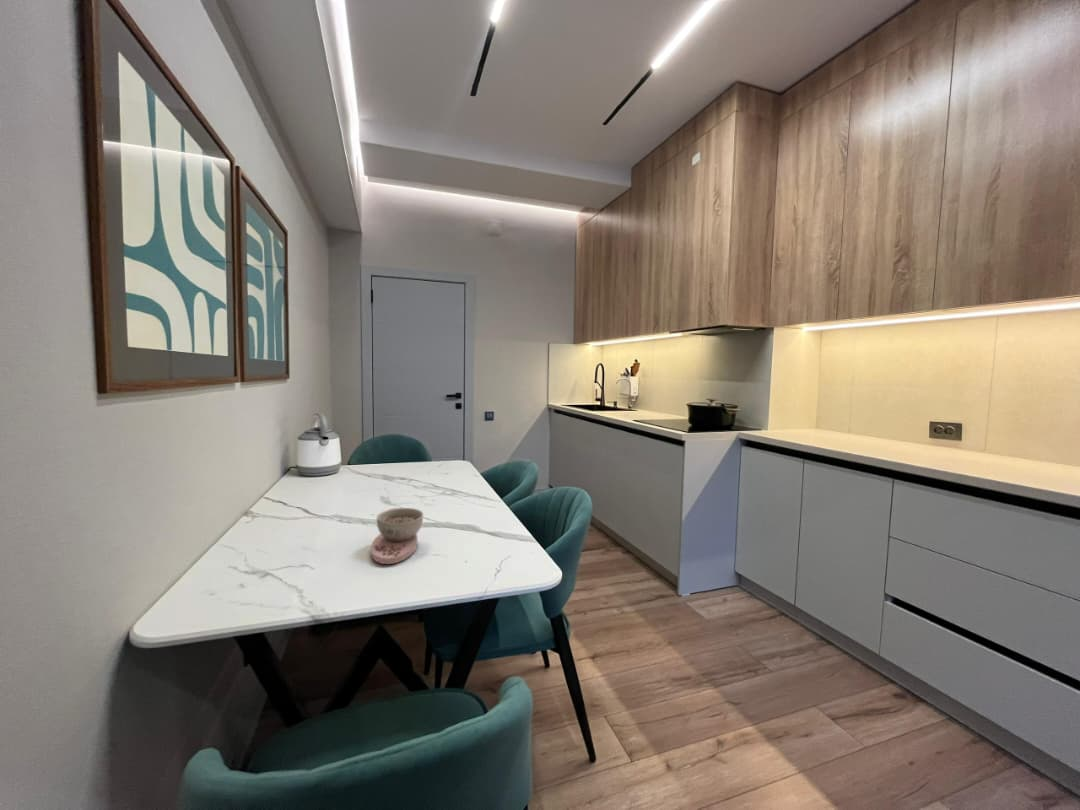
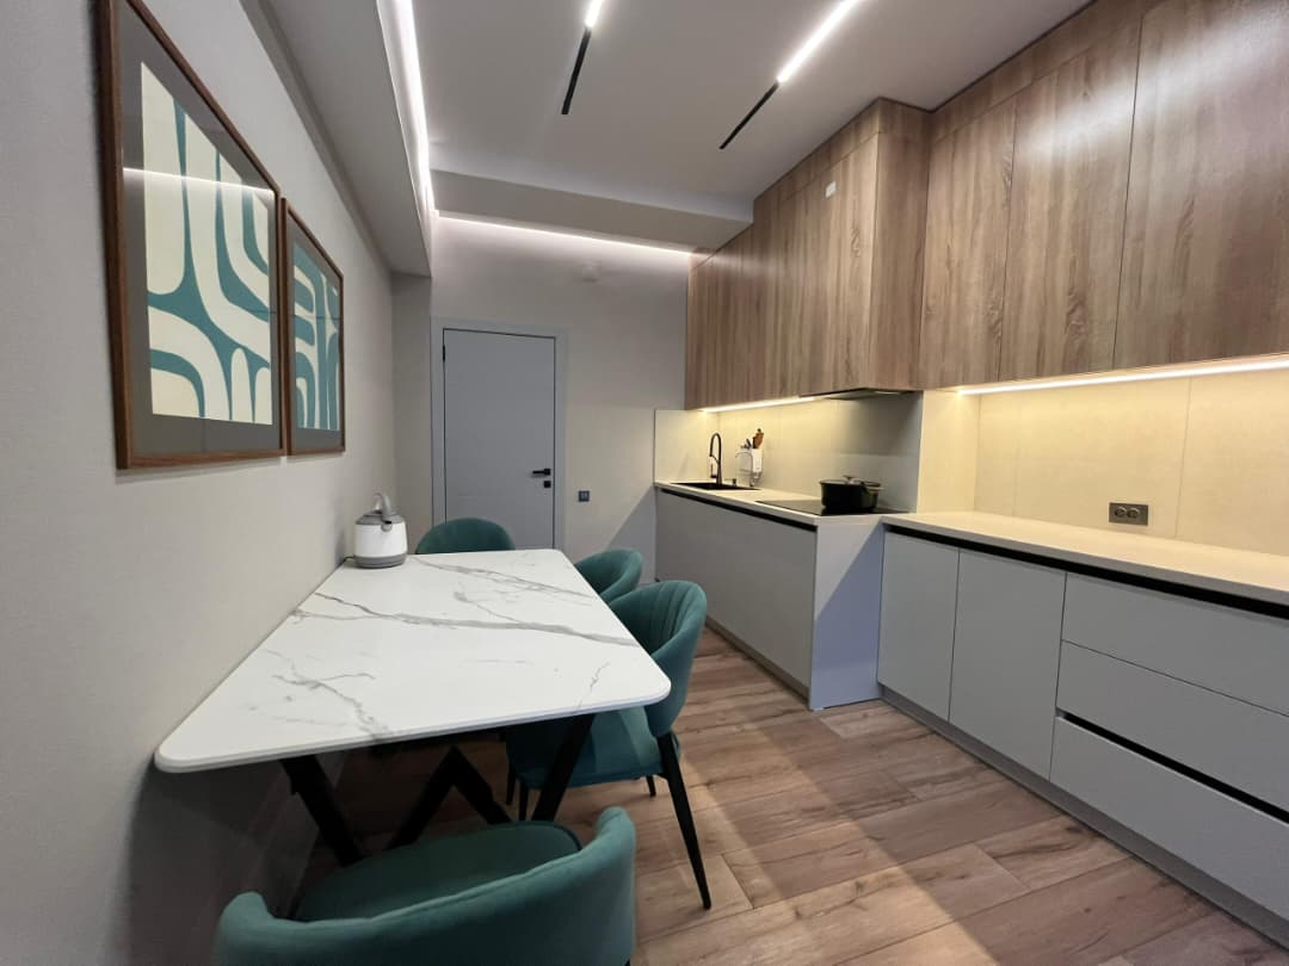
- bowl [370,507,424,565]
